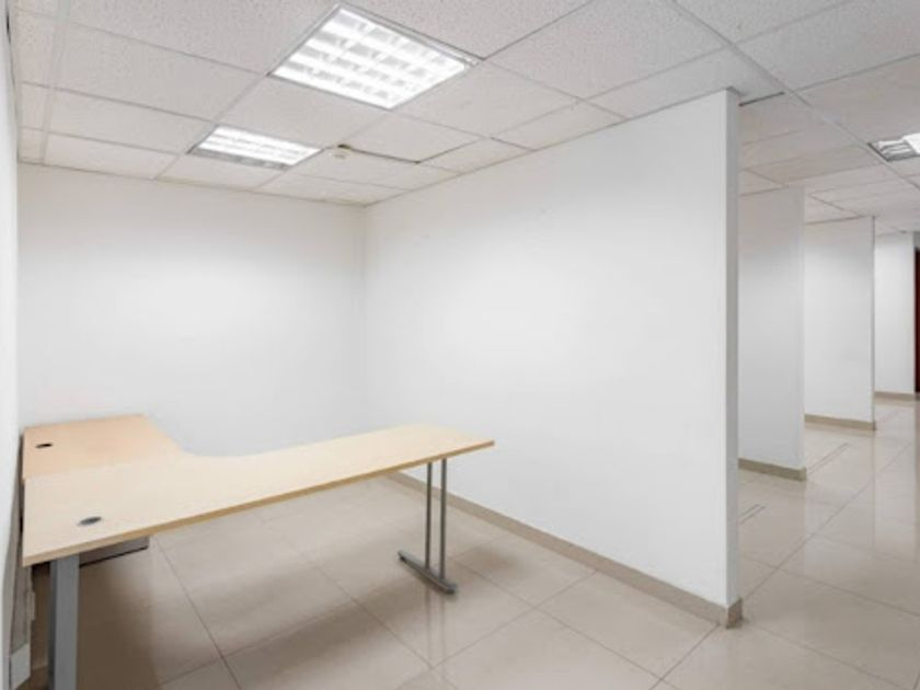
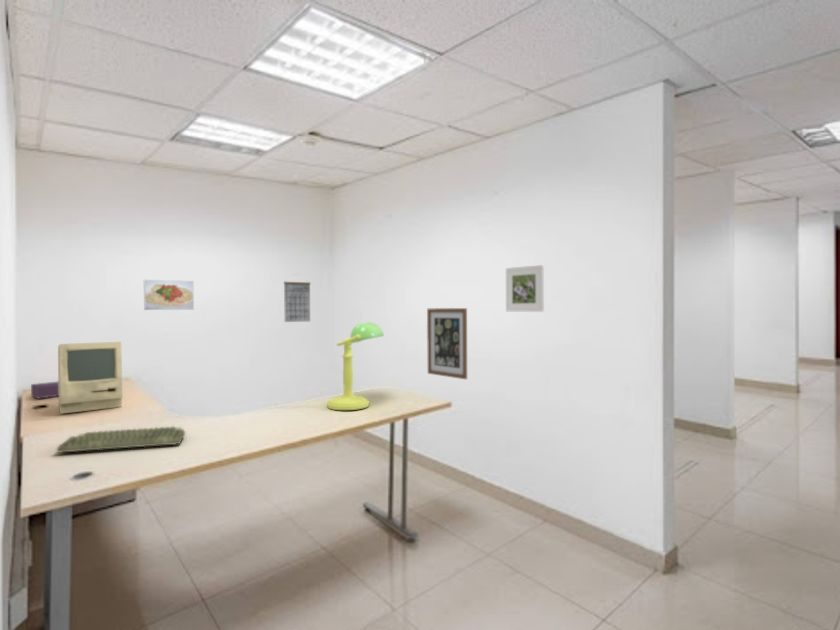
+ computer keyboard [56,425,186,454]
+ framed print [143,278,195,311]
+ calendar [283,272,312,323]
+ desk lamp [326,321,385,411]
+ wall art [426,307,468,380]
+ tissue box [30,381,59,400]
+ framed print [505,264,545,313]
+ computer monitor [57,341,124,414]
